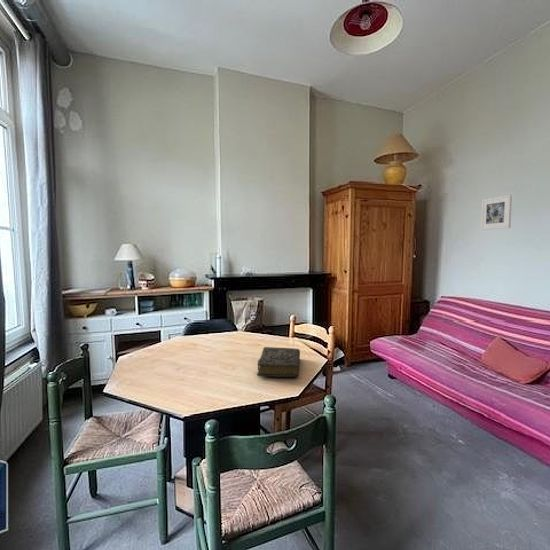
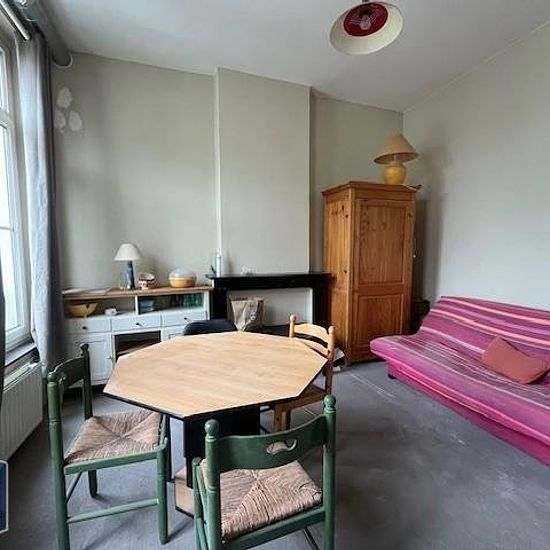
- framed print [480,194,513,231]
- book [256,346,301,378]
